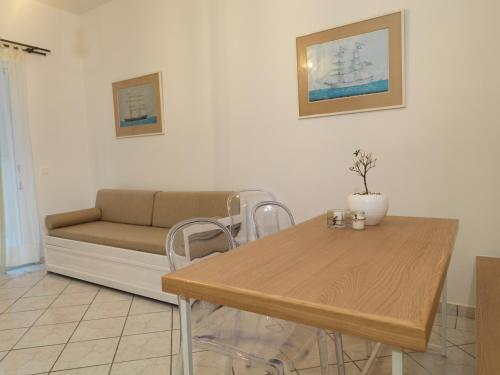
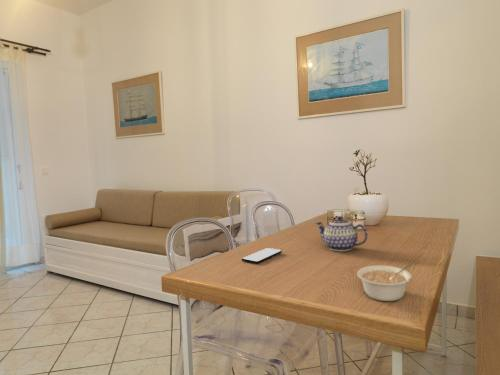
+ teapot [315,215,369,252]
+ smartphone [241,247,283,265]
+ legume [356,262,414,302]
